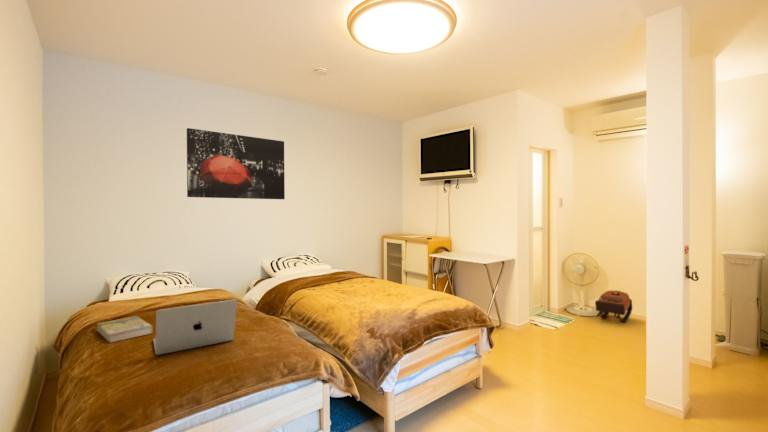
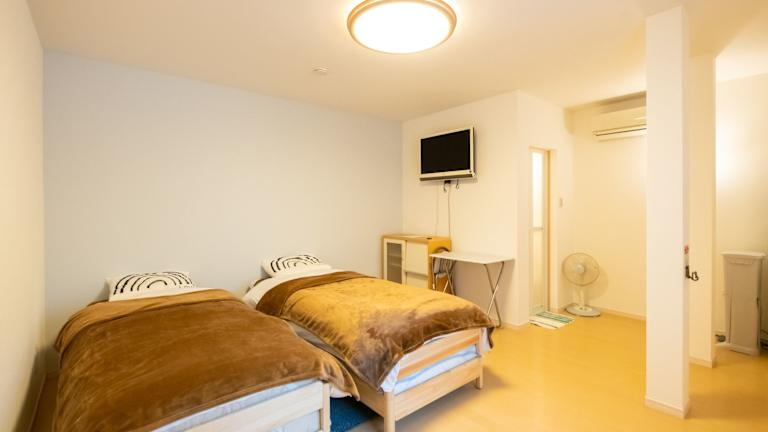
- wall art [186,127,286,200]
- laptop [152,299,238,356]
- backpack [594,289,633,323]
- book [96,315,153,344]
